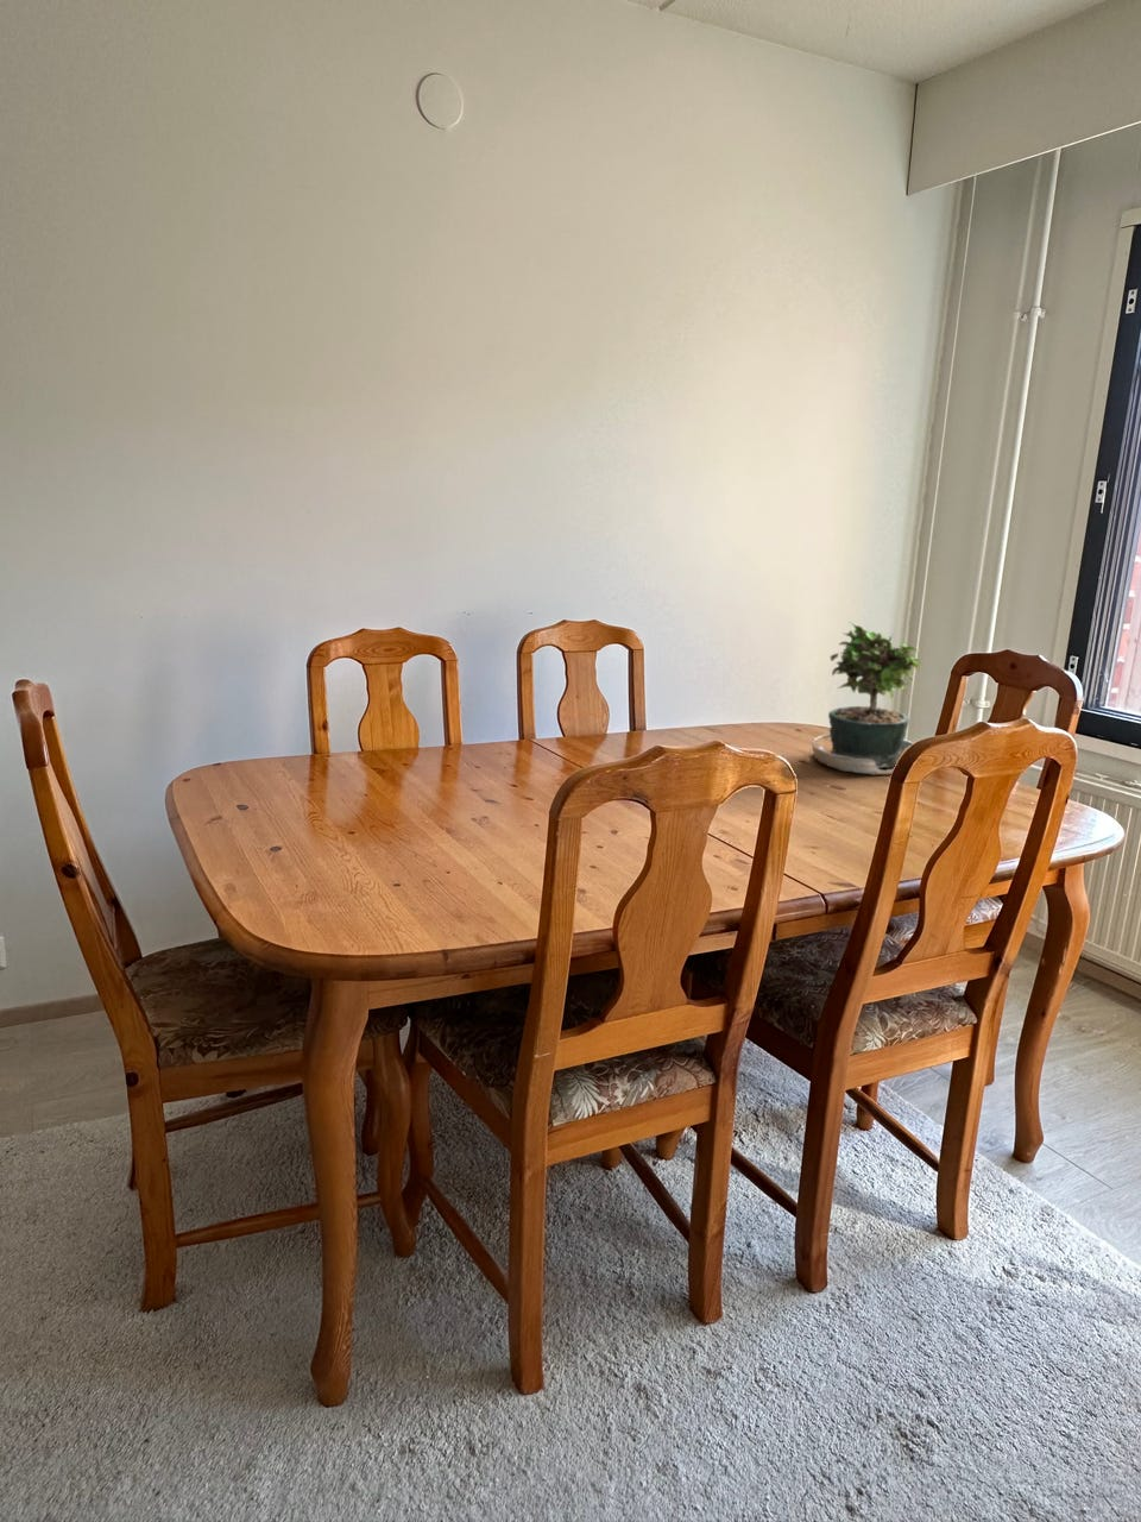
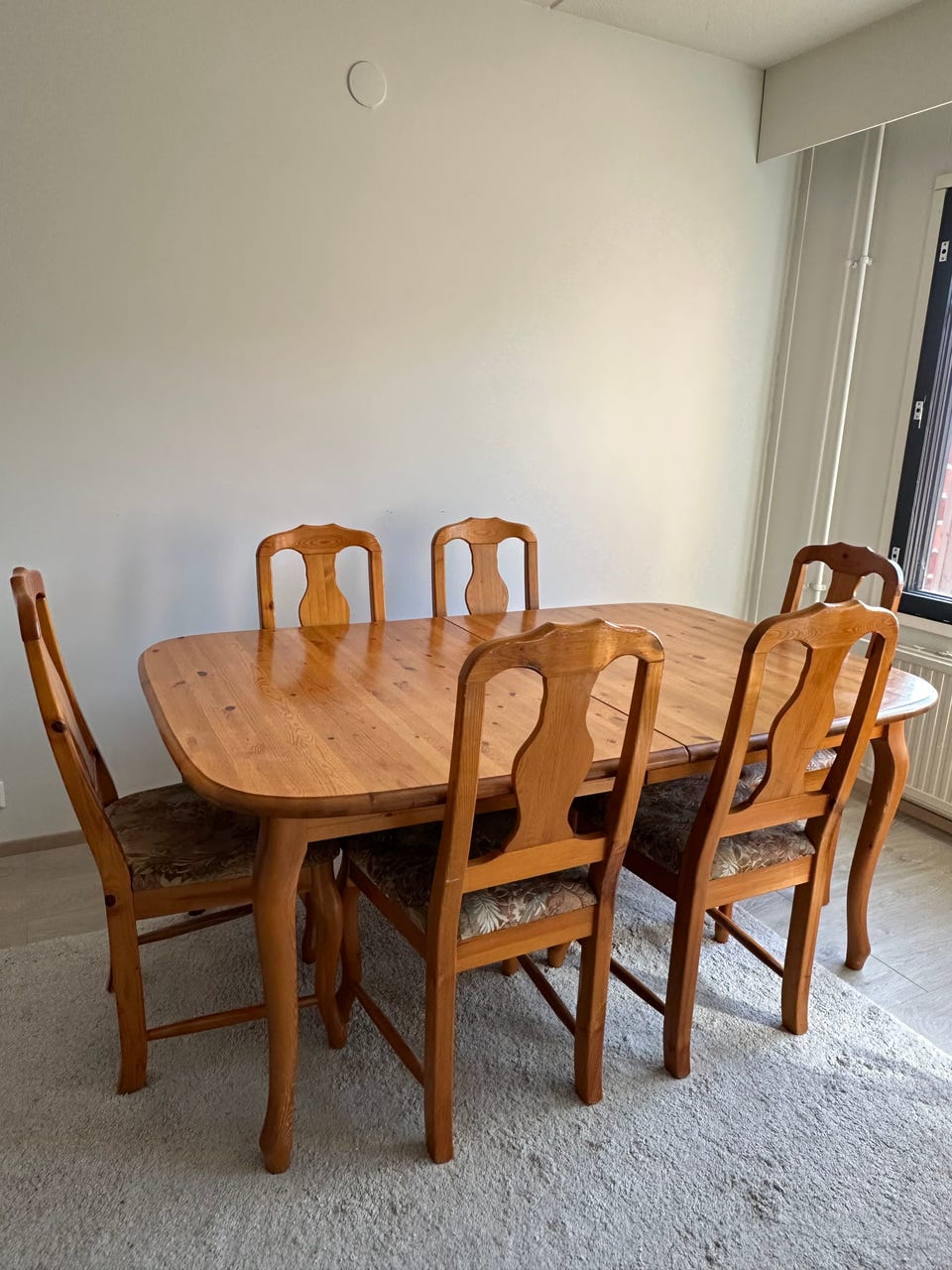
- potted plant [810,621,922,777]
